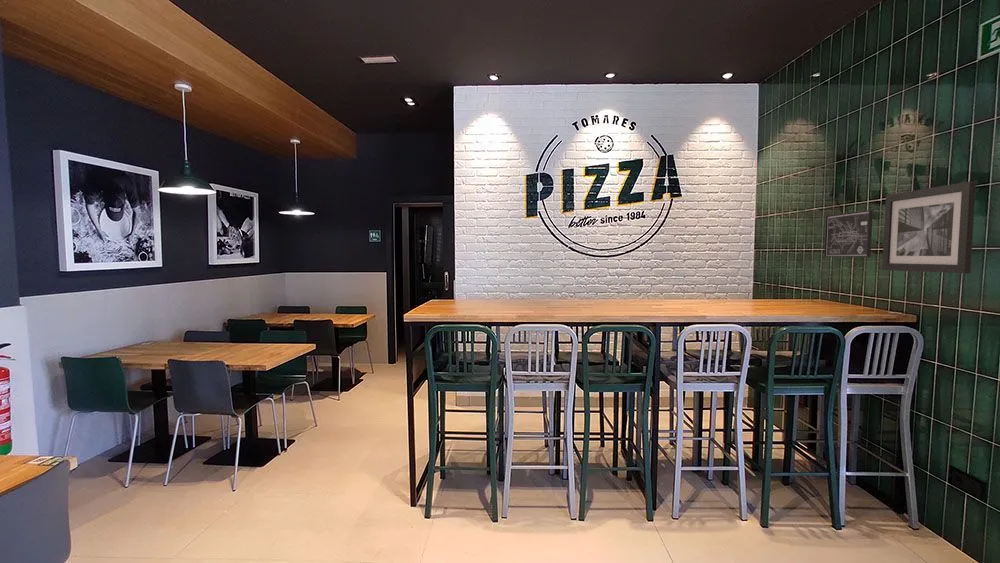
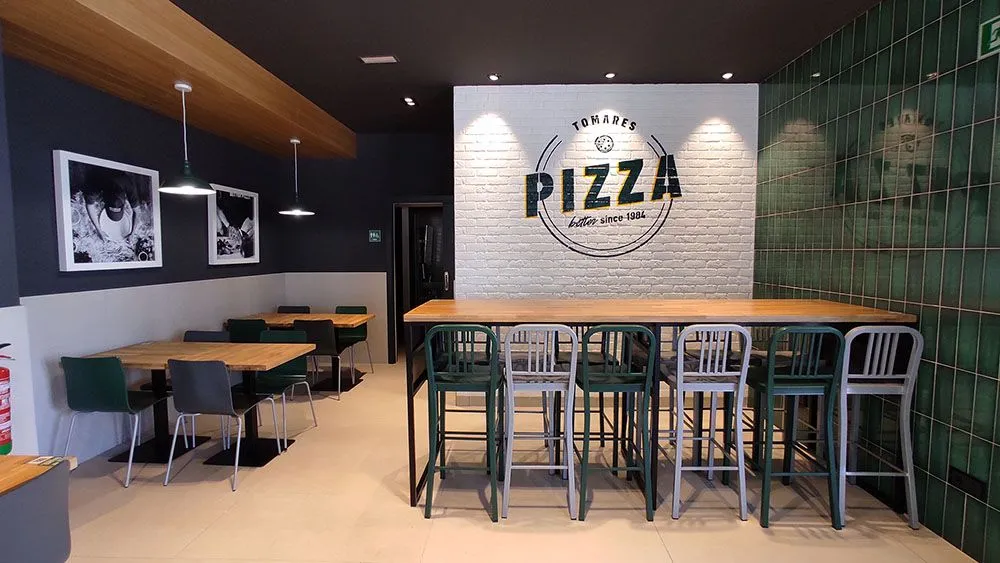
- wall art [823,209,874,258]
- wall art [881,180,977,275]
